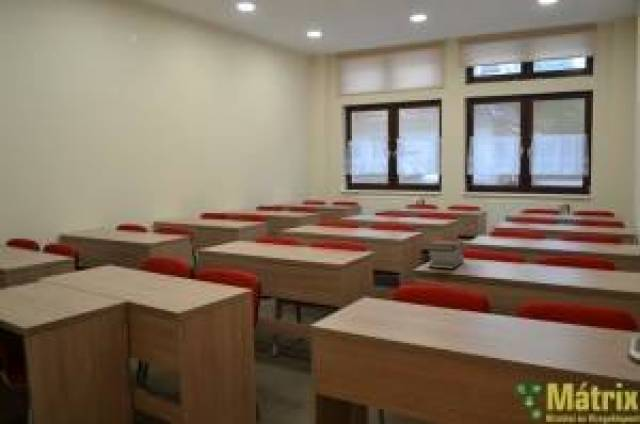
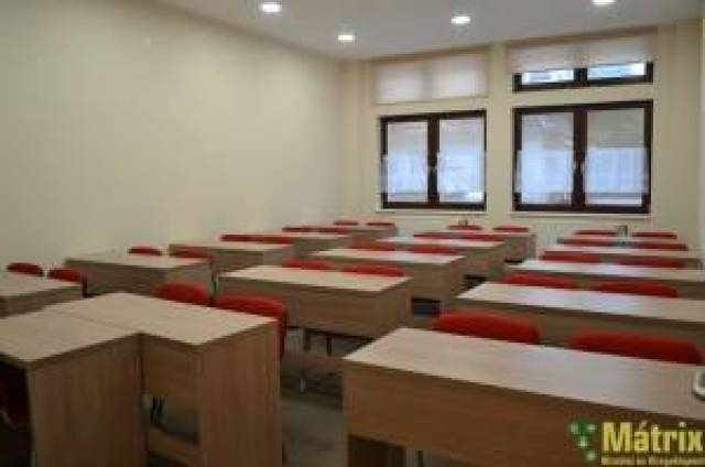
- book stack [425,239,465,270]
